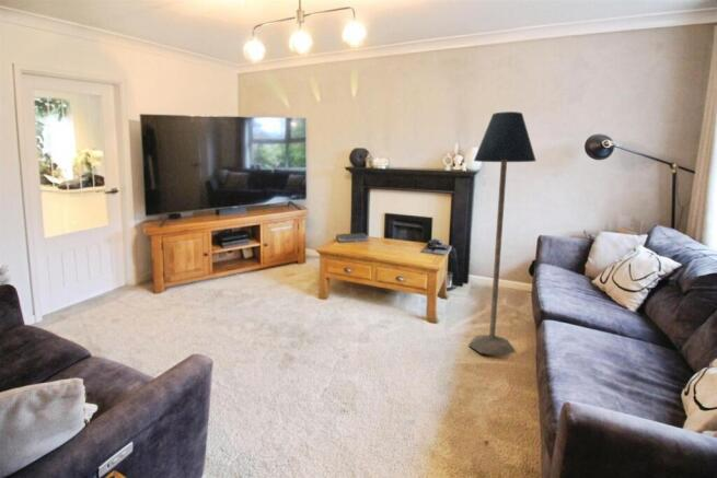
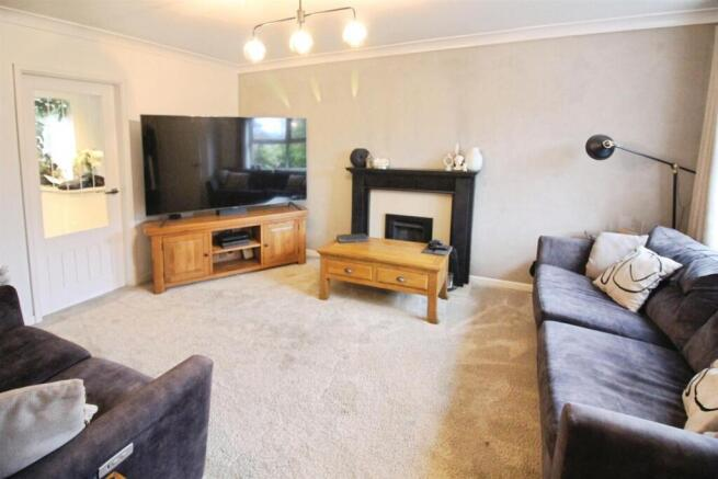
- floor lamp [467,110,537,358]
